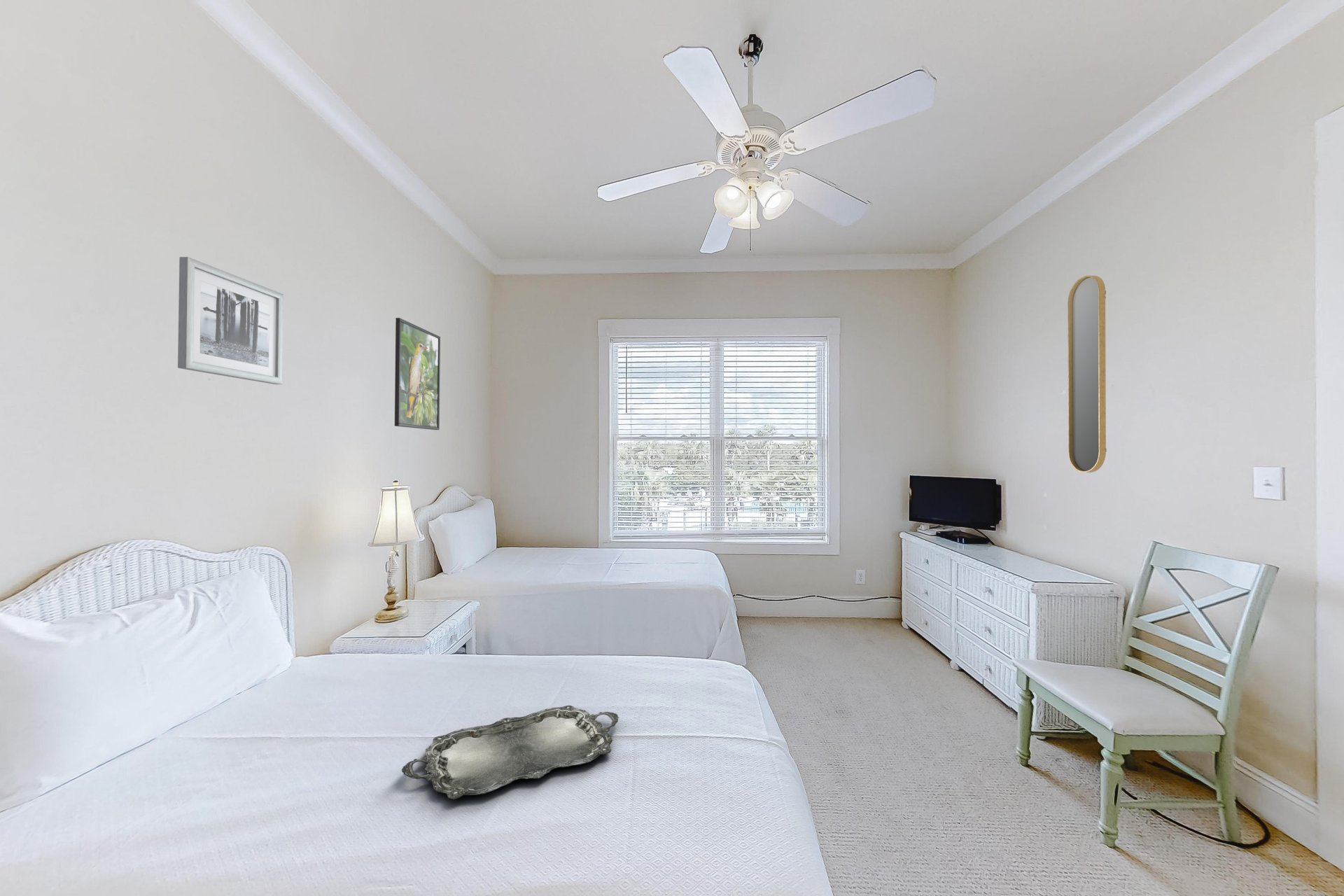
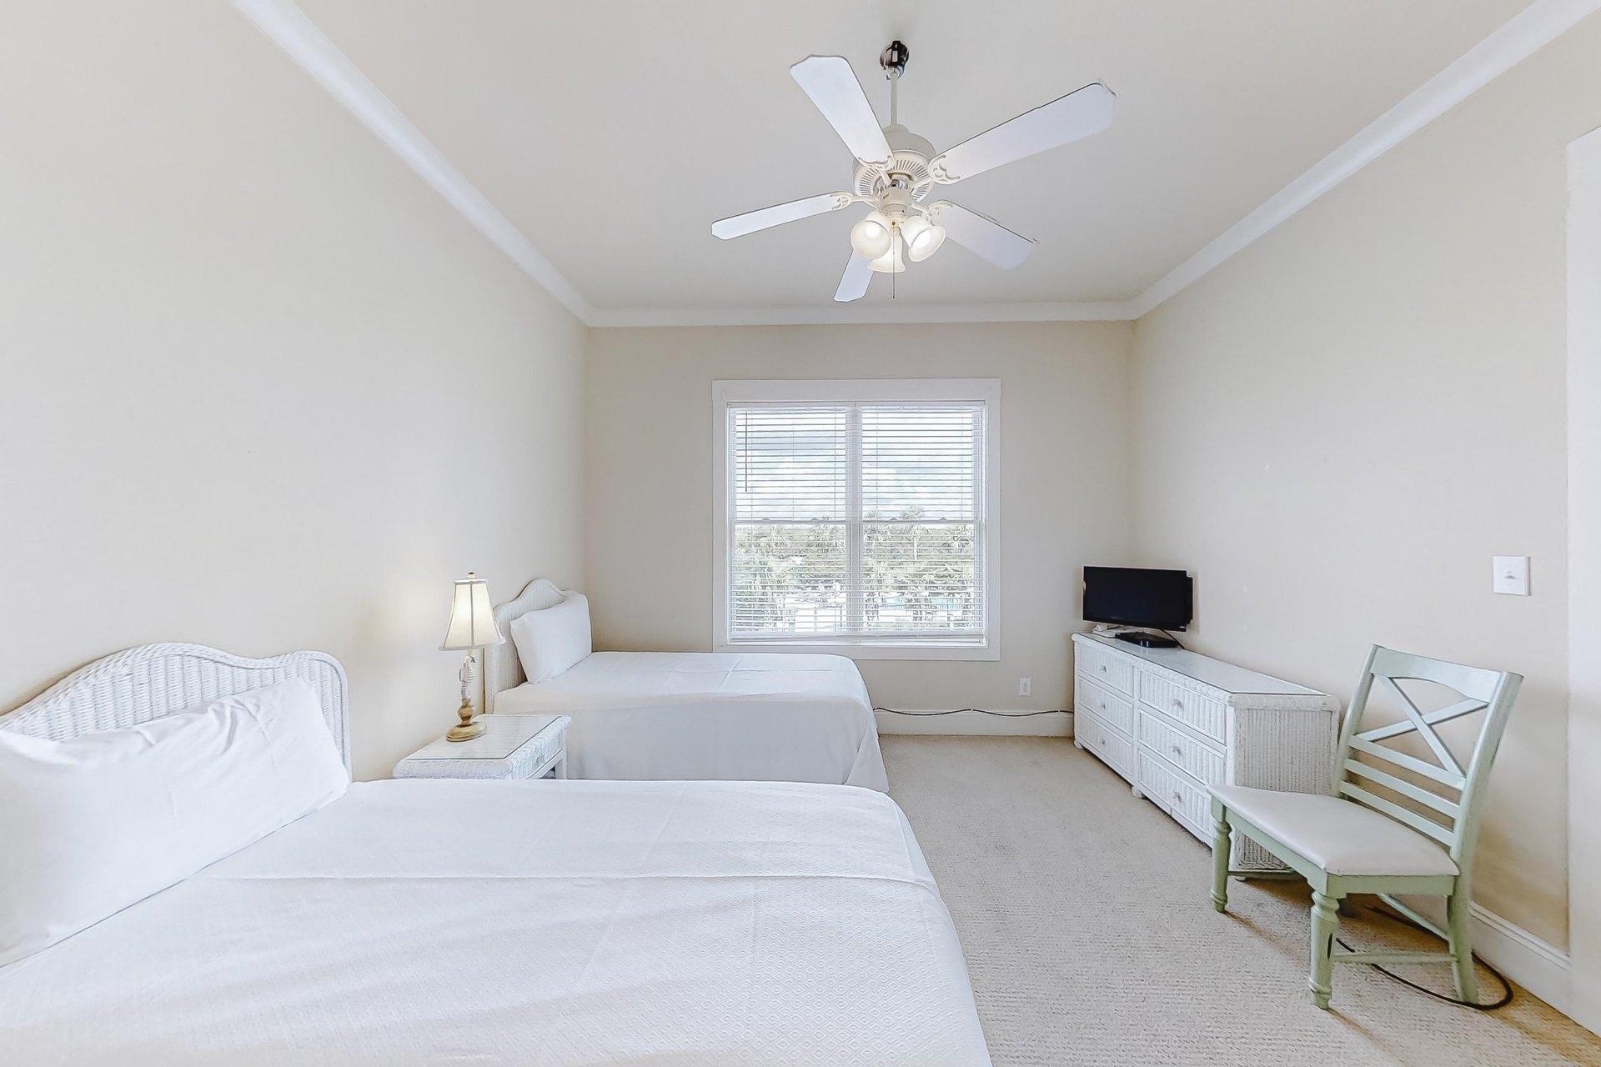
- wall art [177,256,284,385]
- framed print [394,317,441,430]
- home mirror [1067,275,1107,473]
- serving tray [401,705,619,800]
